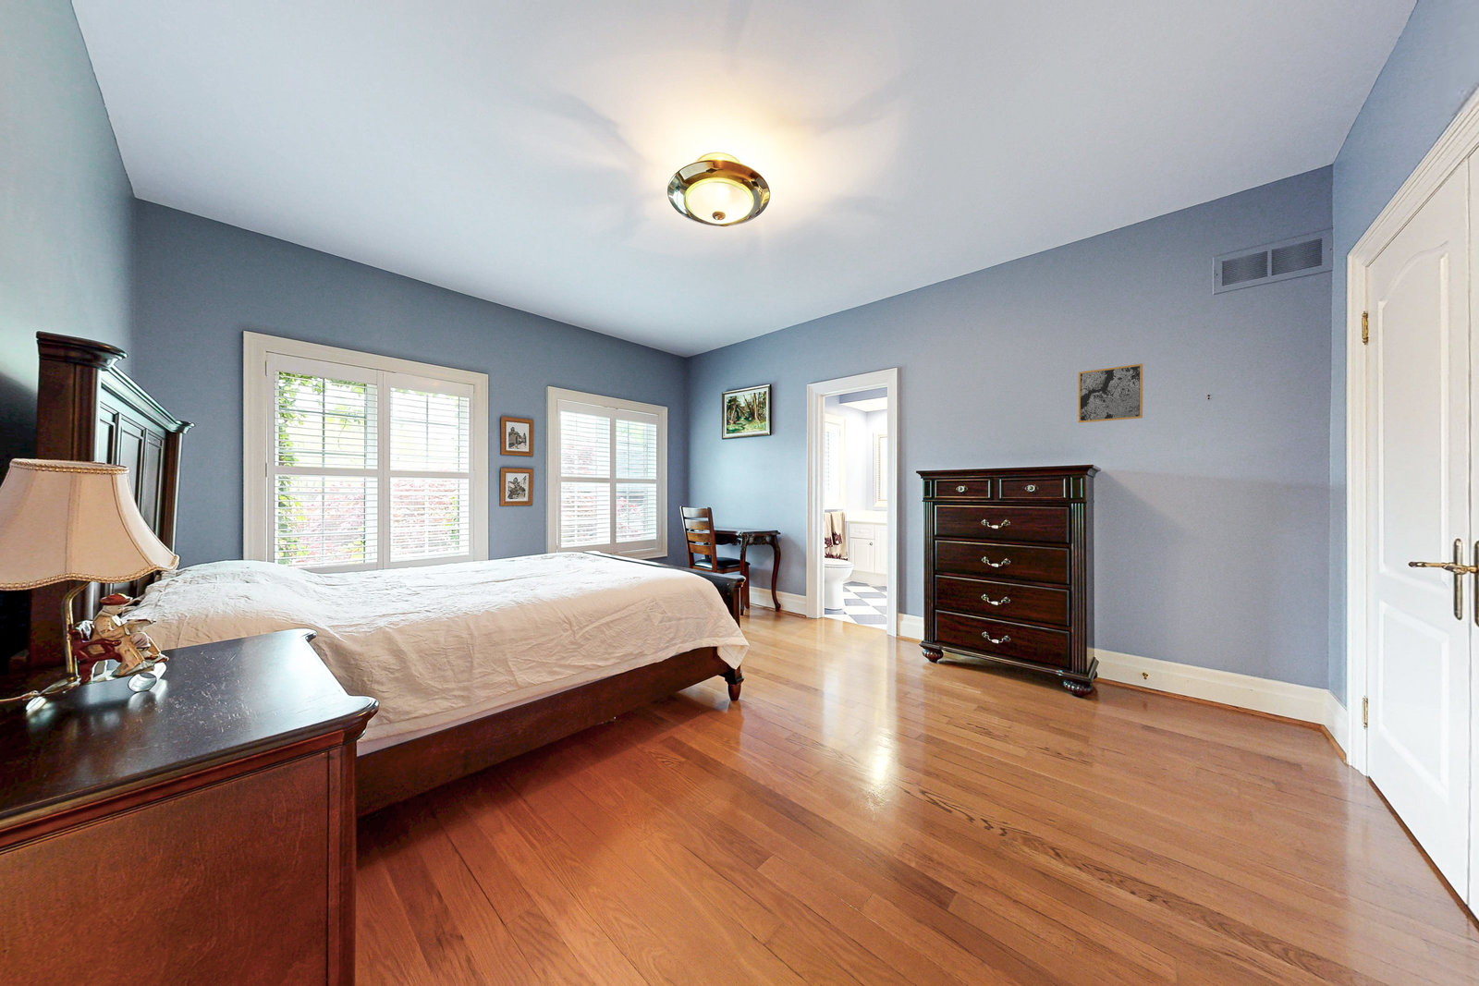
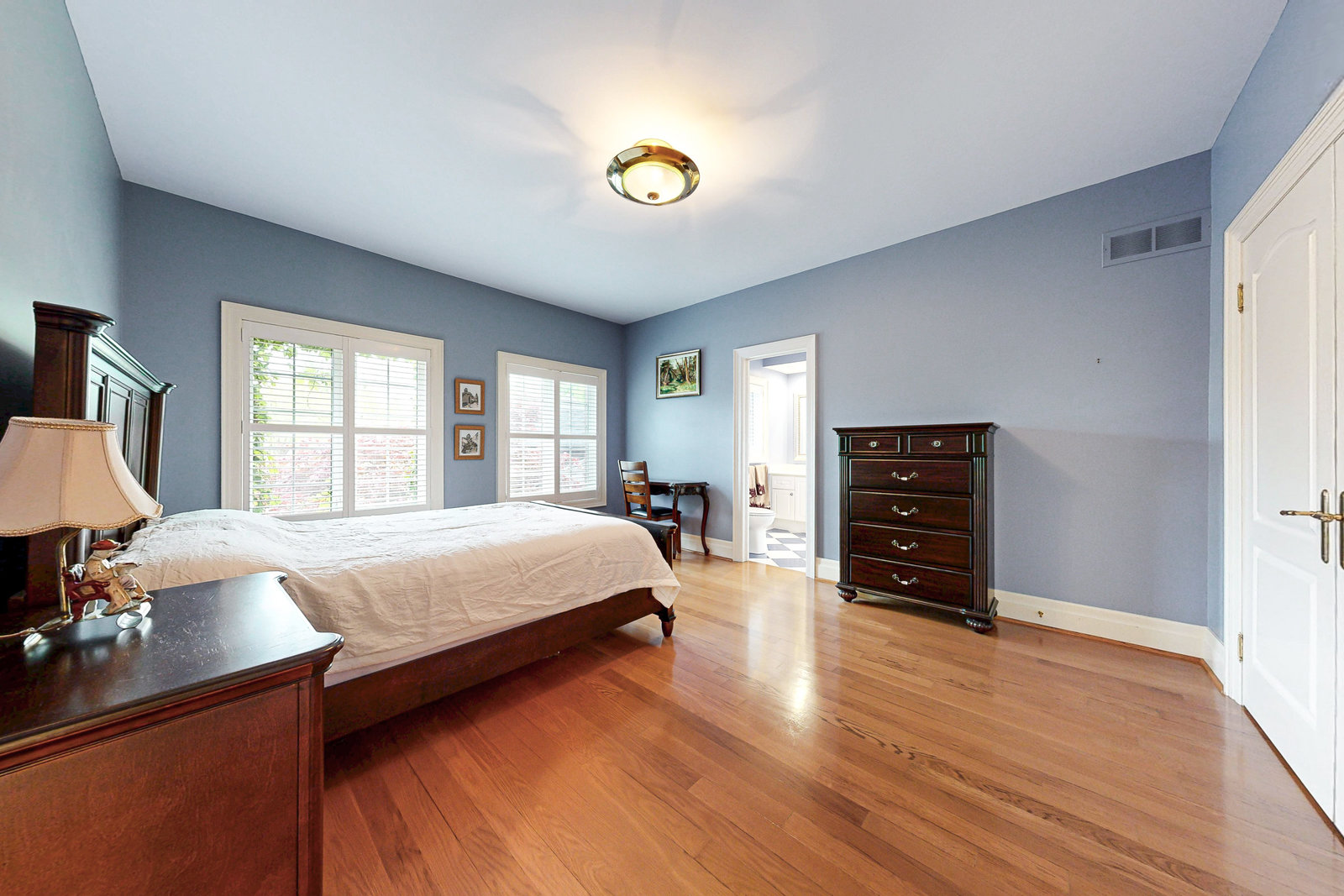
- wall art [1077,362,1144,424]
